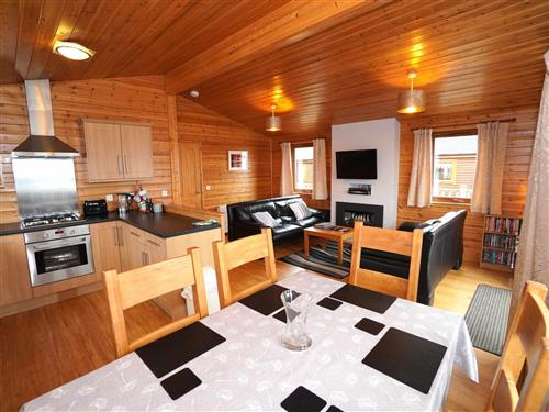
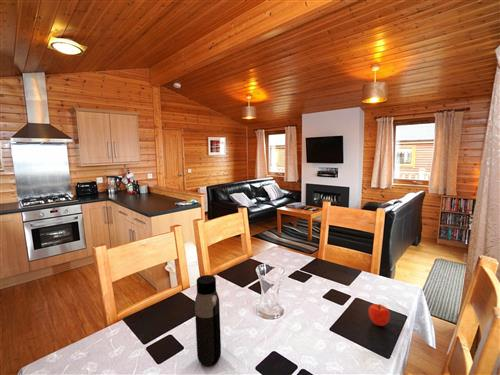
+ water bottle [194,274,222,367]
+ fruit [368,303,391,327]
